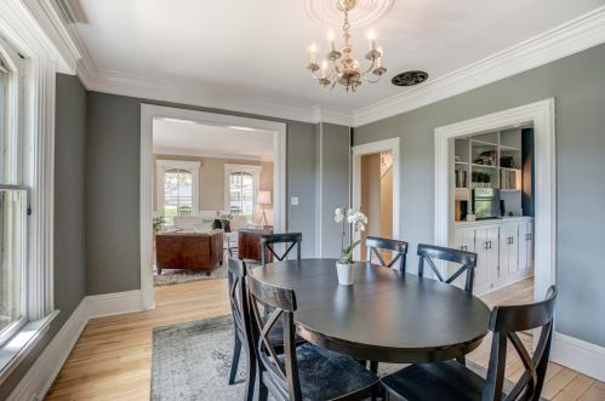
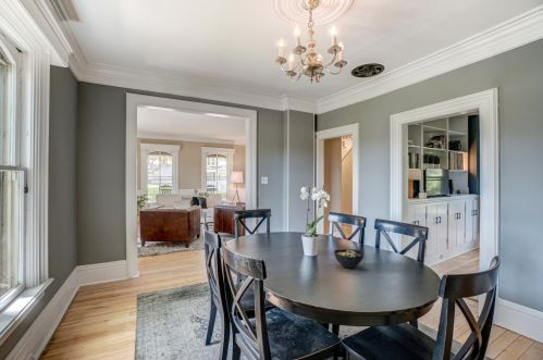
+ bowl [333,248,365,270]
